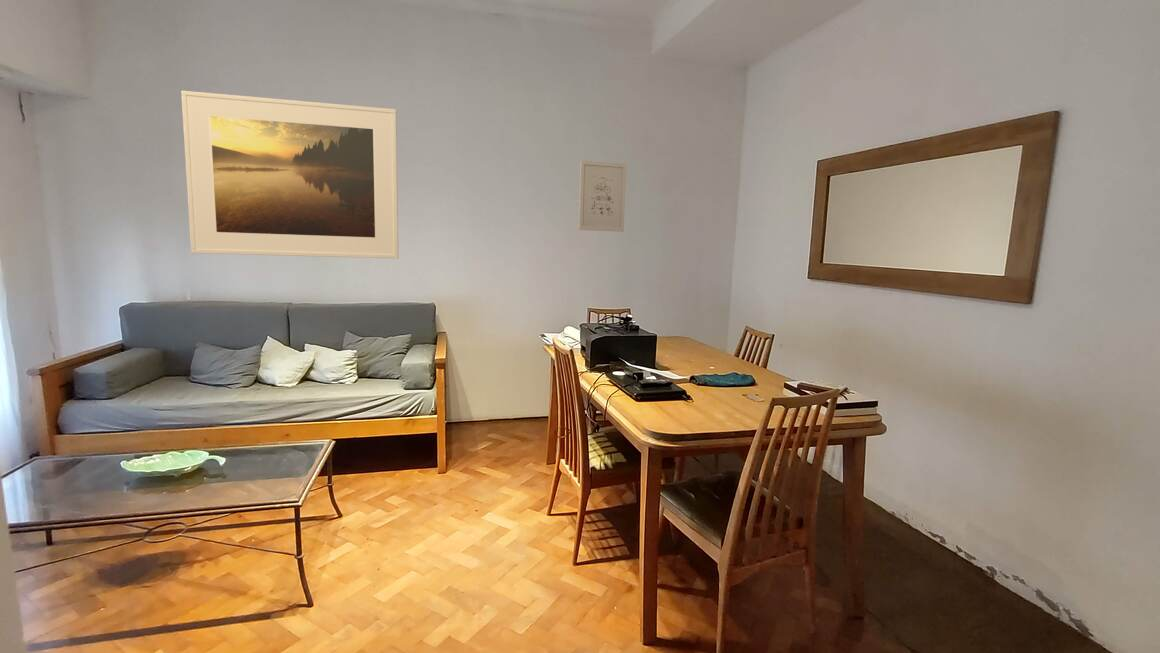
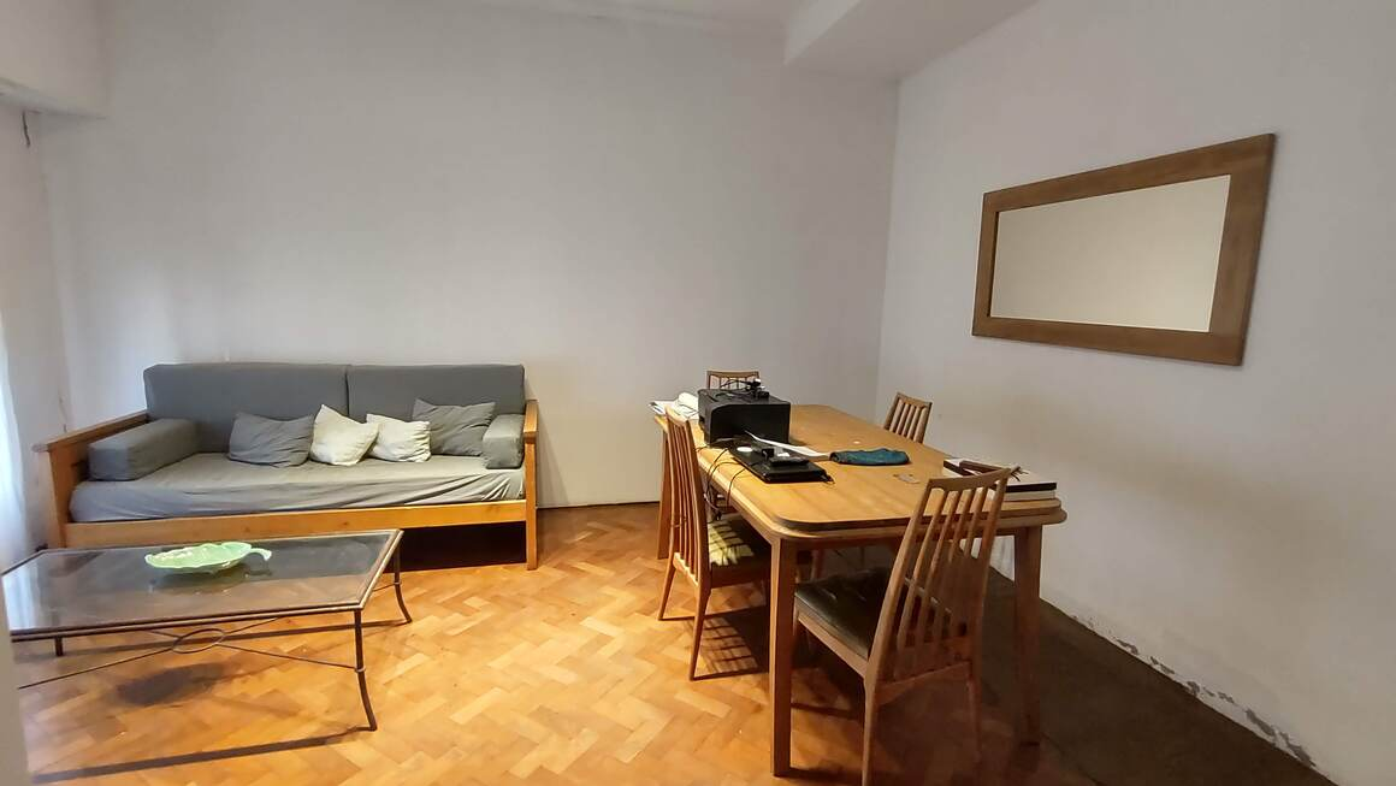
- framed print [180,90,399,259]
- wall art [578,160,627,233]
